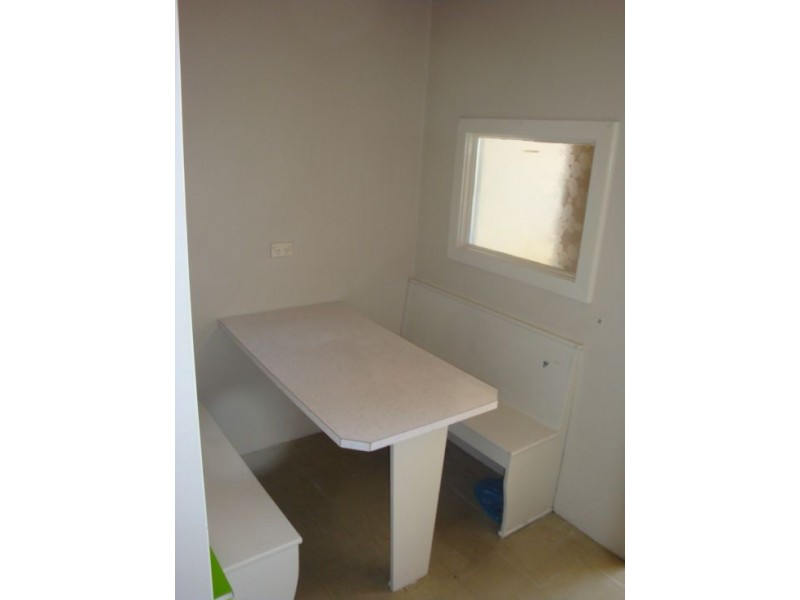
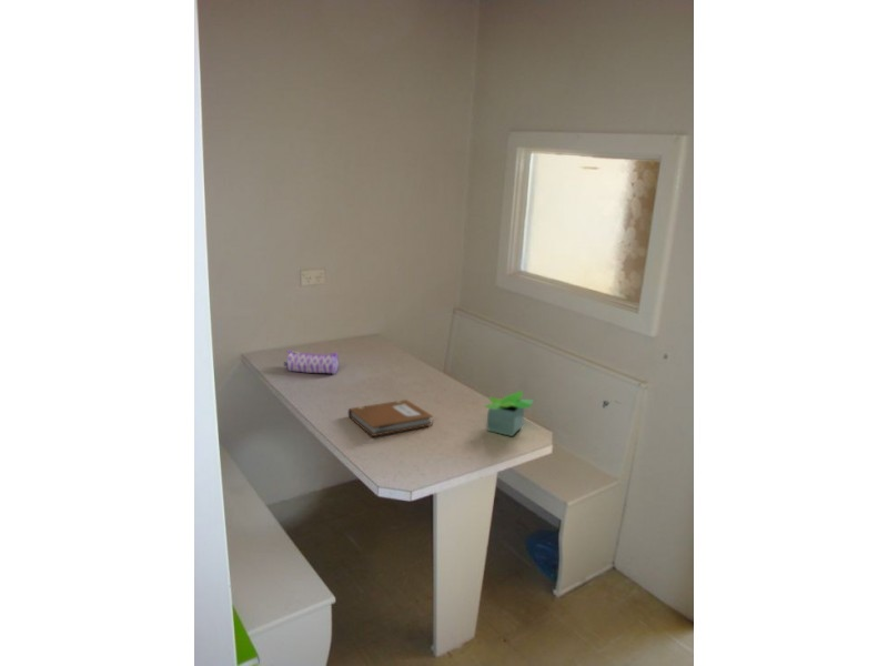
+ notebook [347,398,434,437]
+ potted plant [483,390,535,437]
+ pencil case [283,349,340,375]
